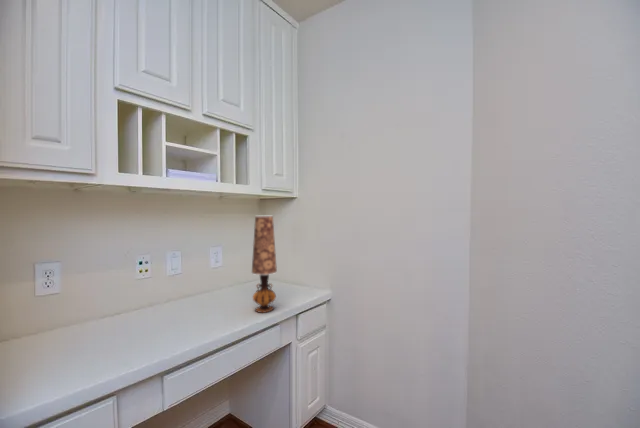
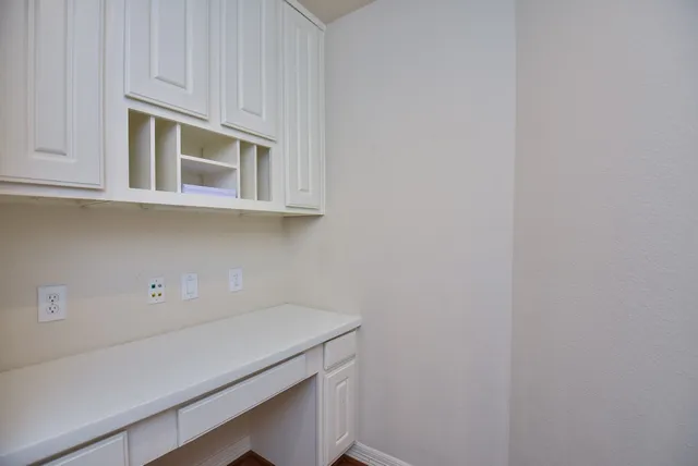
- table lamp [251,215,278,314]
